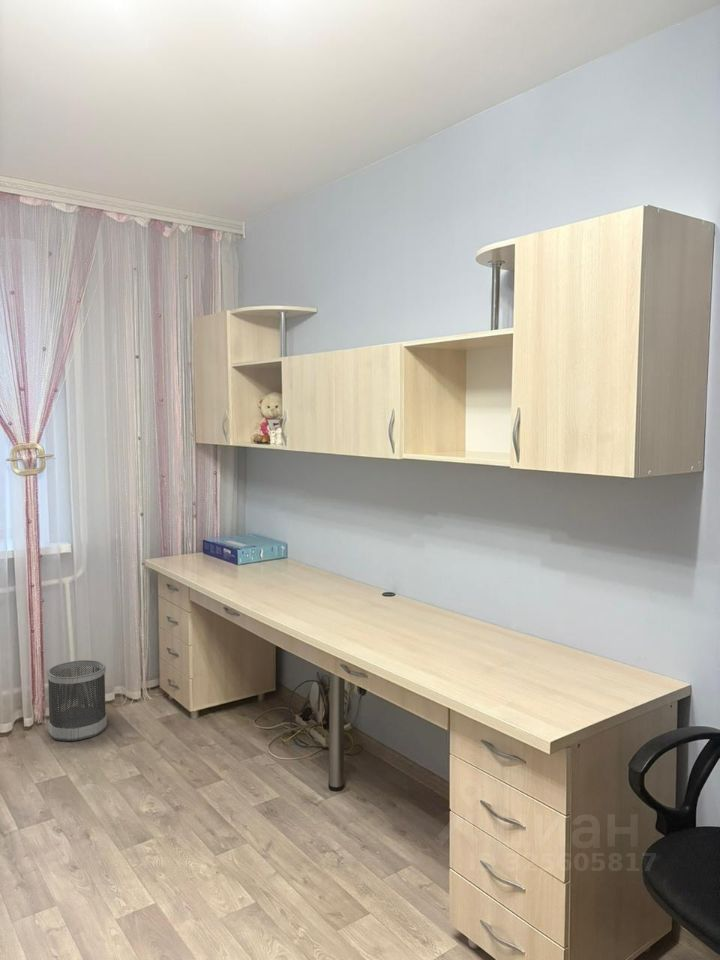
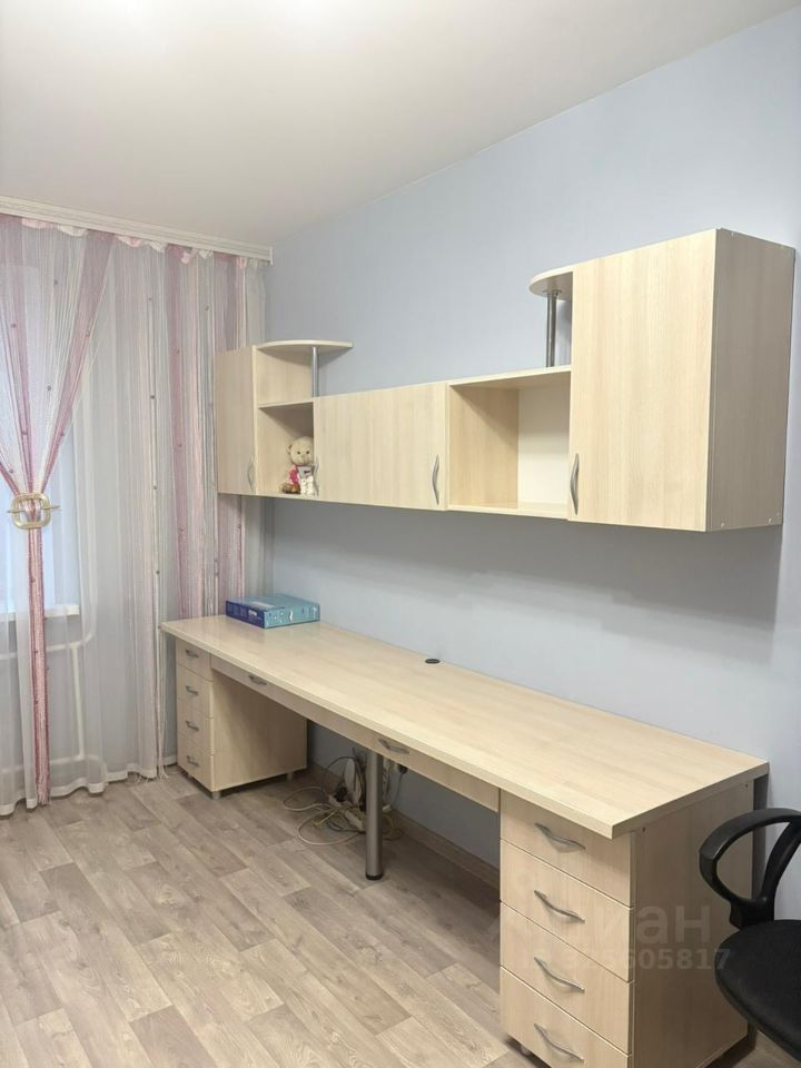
- wastebasket [46,659,108,742]
